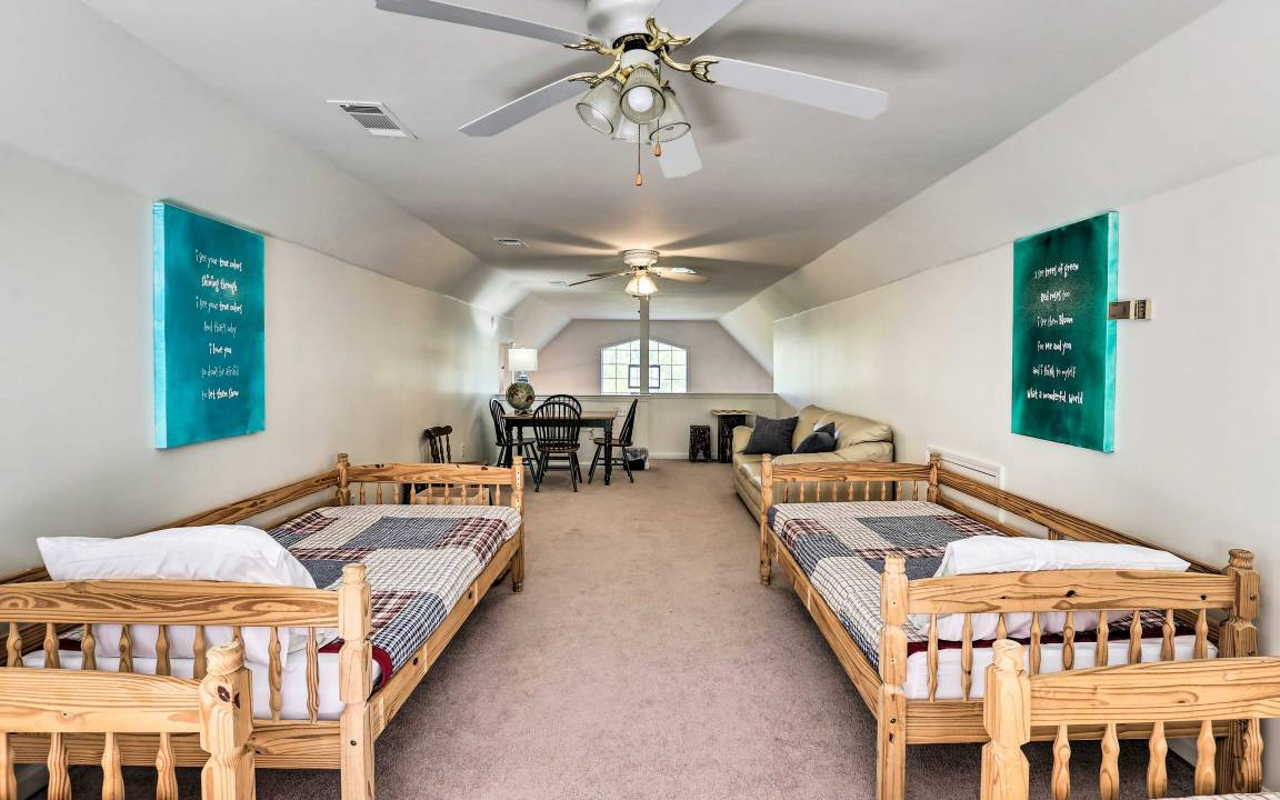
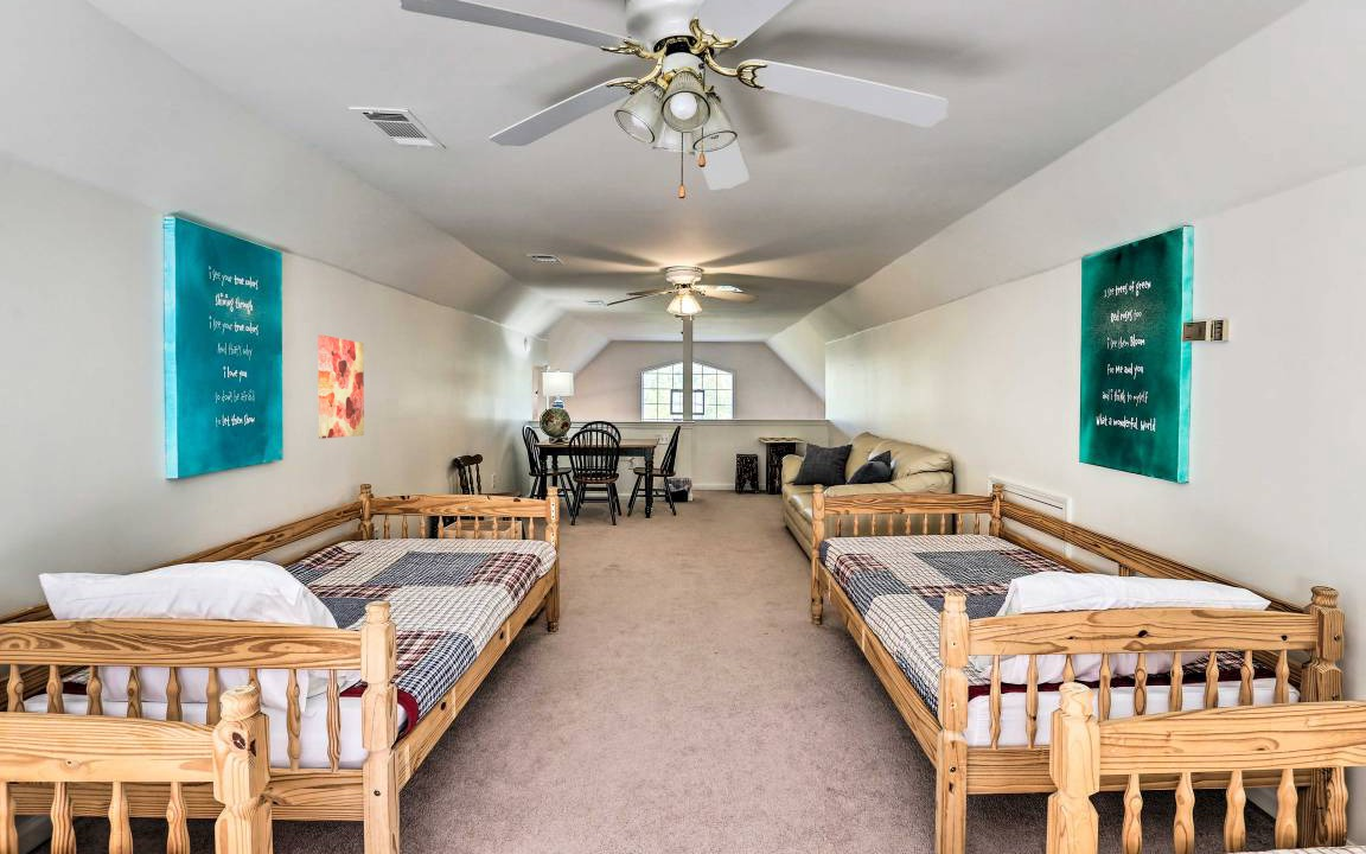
+ wall art [317,334,365,440]
